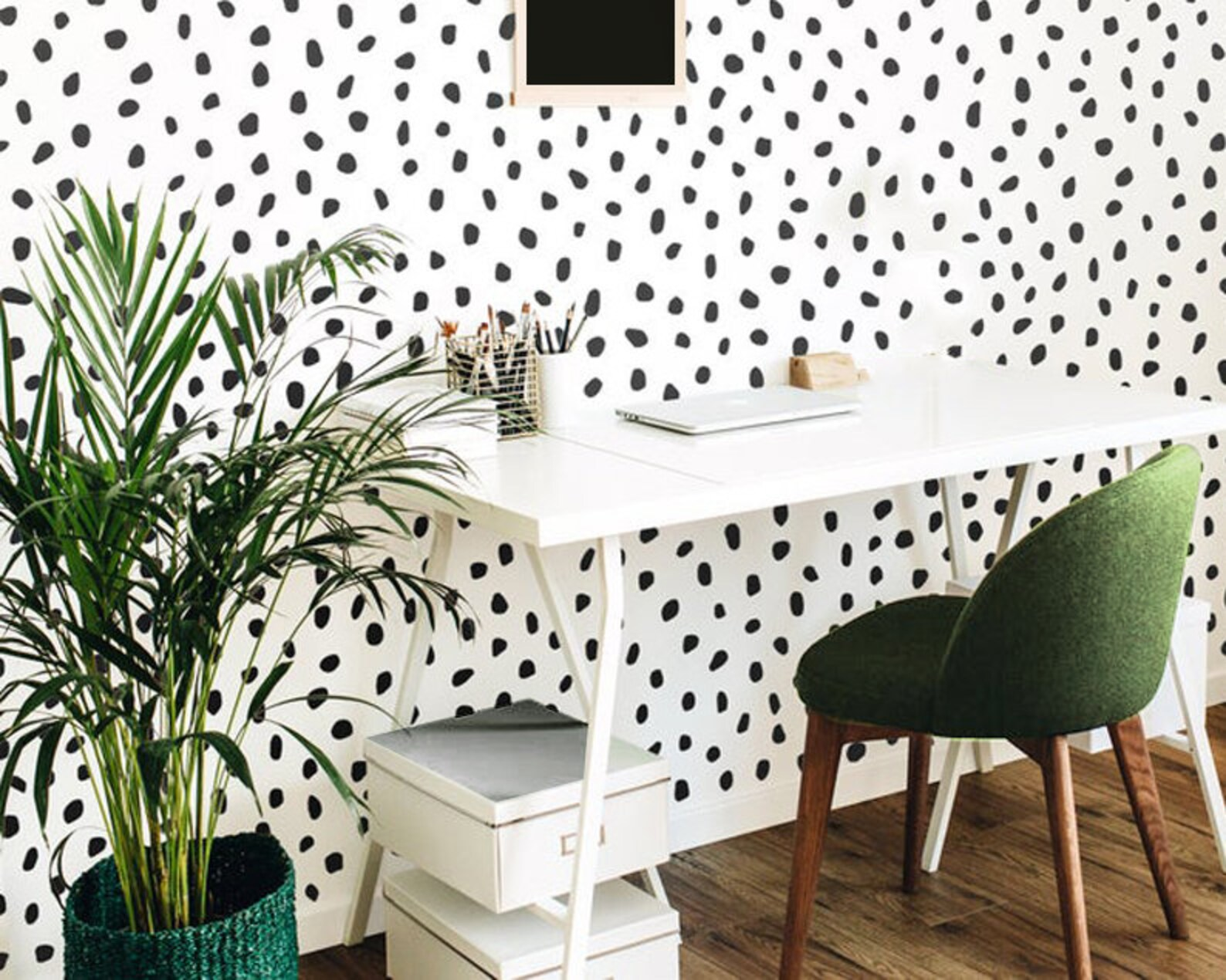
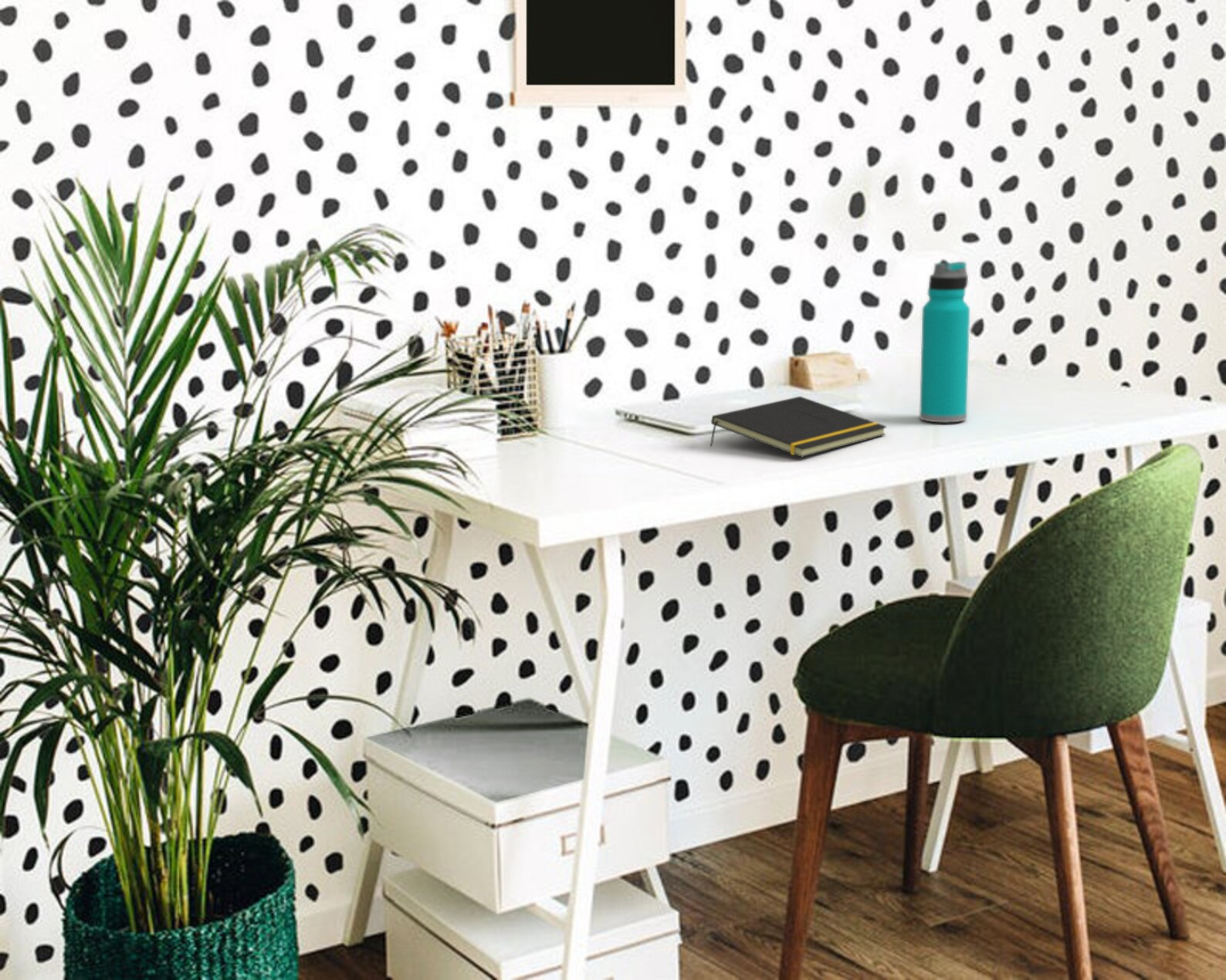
+ water bottle [919,261,970,424]
+ notepad [709,396,888,458]
